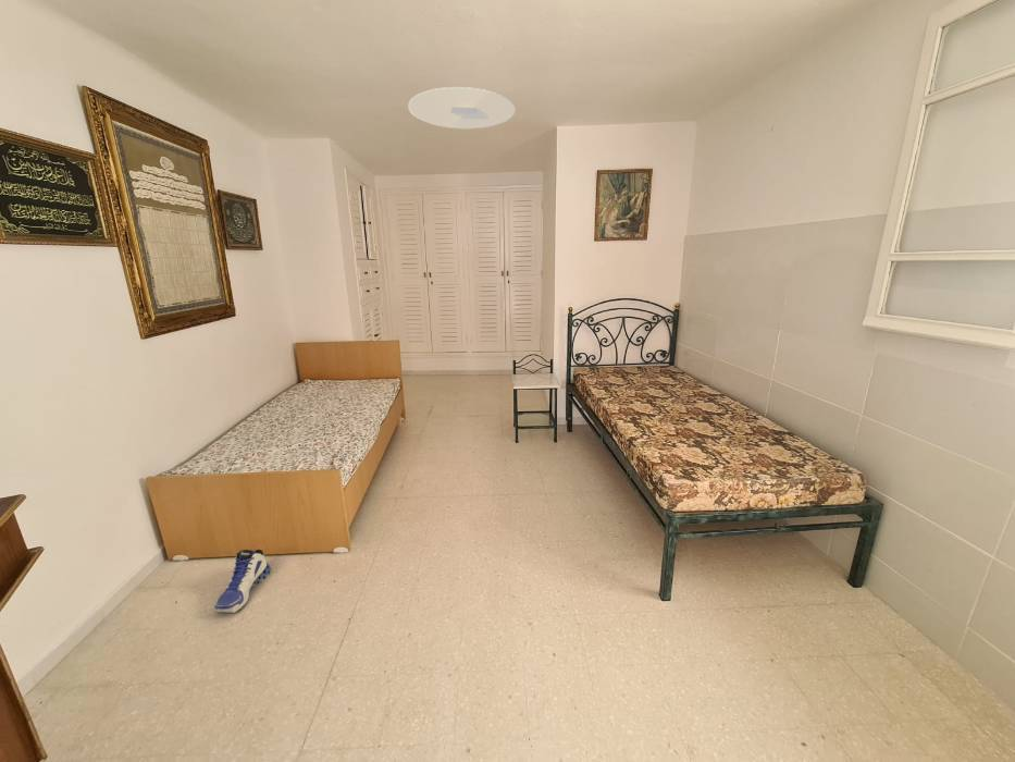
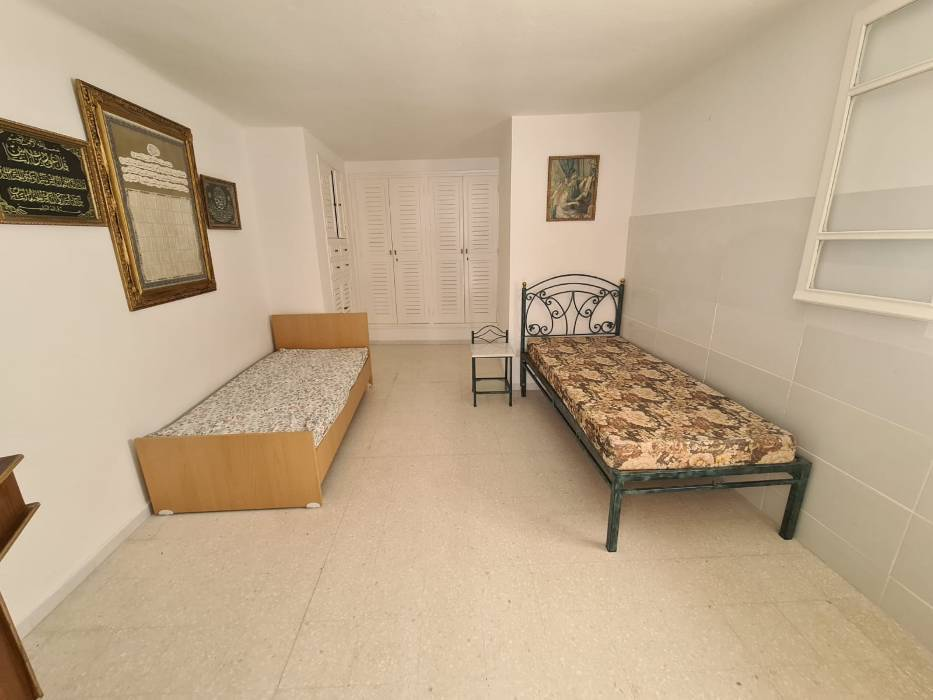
- ceiling light [407,86,516,130]
- sneaker [213,549,272,614]
